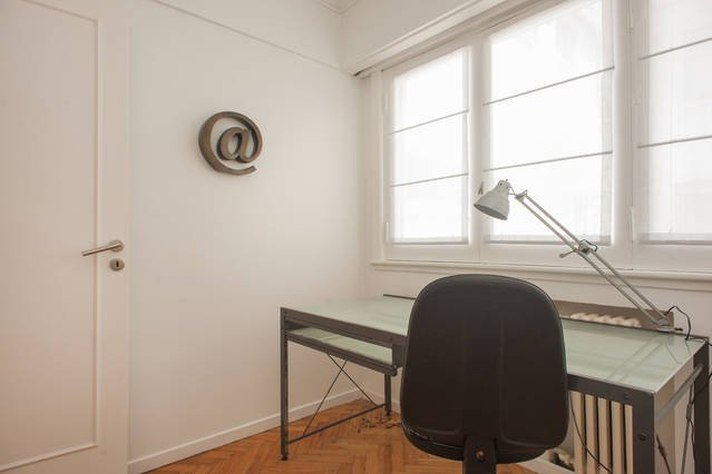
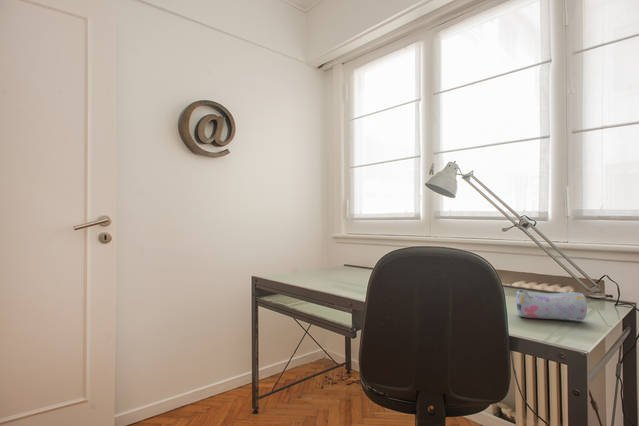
+ pencil case [515,289,588,321]
